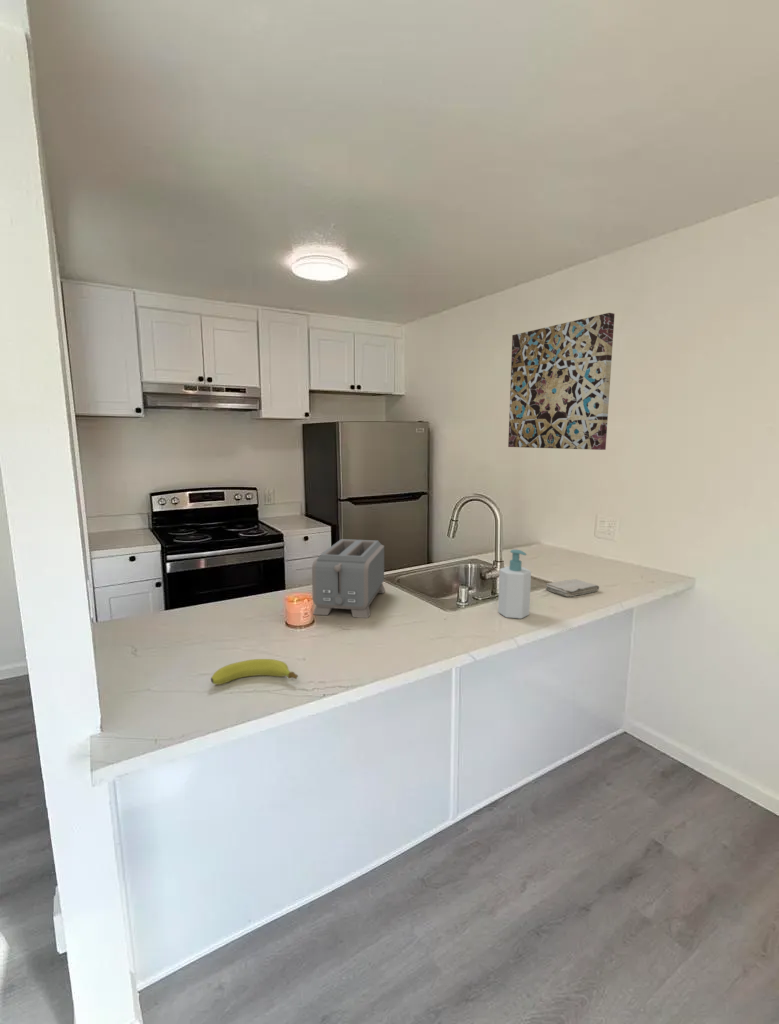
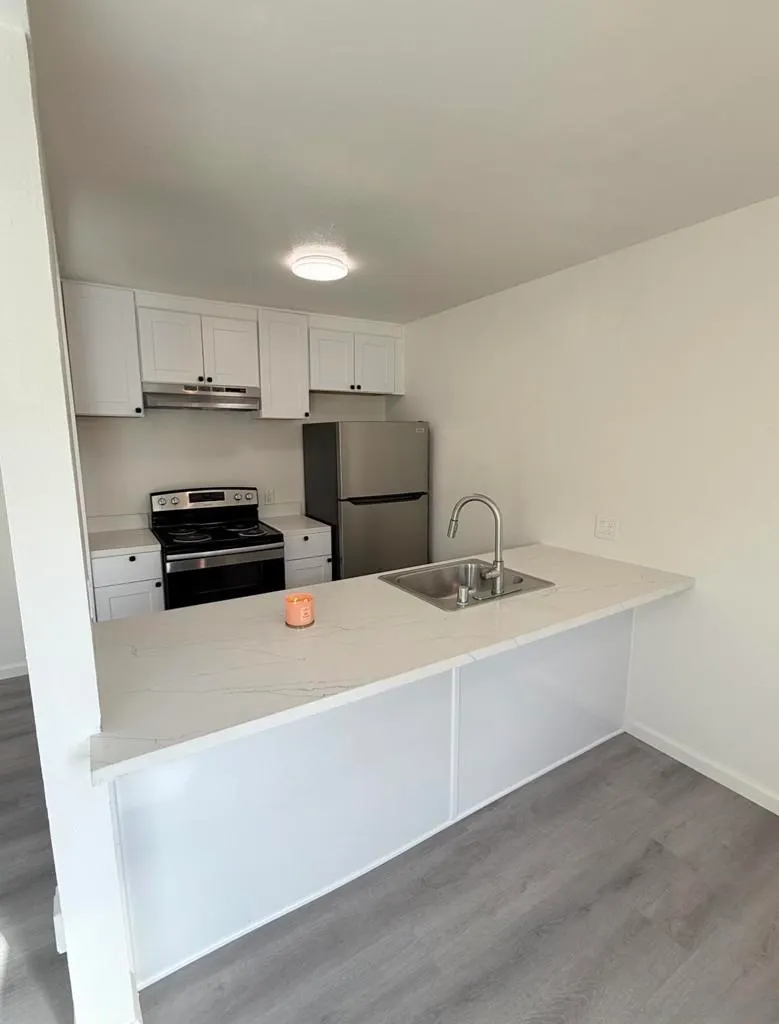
- soap bottle [497,549,532,620]
- washcloth [544,578,600,598]
- fruit [210,658,299,685]
- wall art [507,312,616,451]
- toaster [311,538,386,619]
